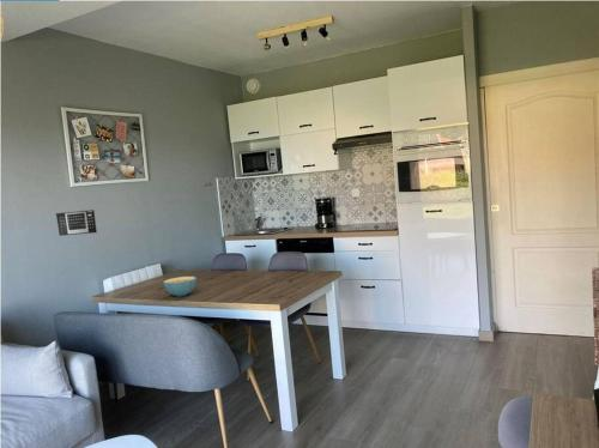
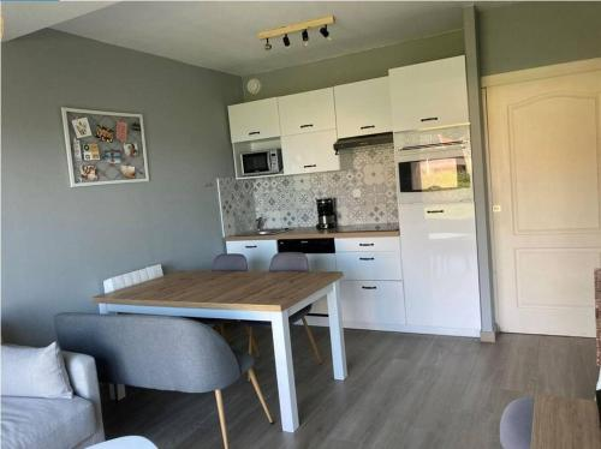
- cereal bowl [162,276,198,297]
- calendar [54,208,98,237]
